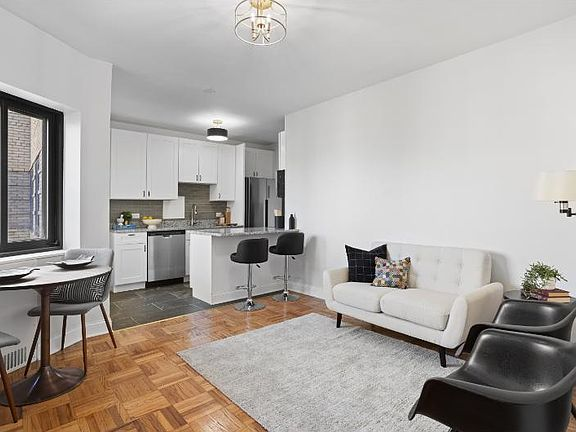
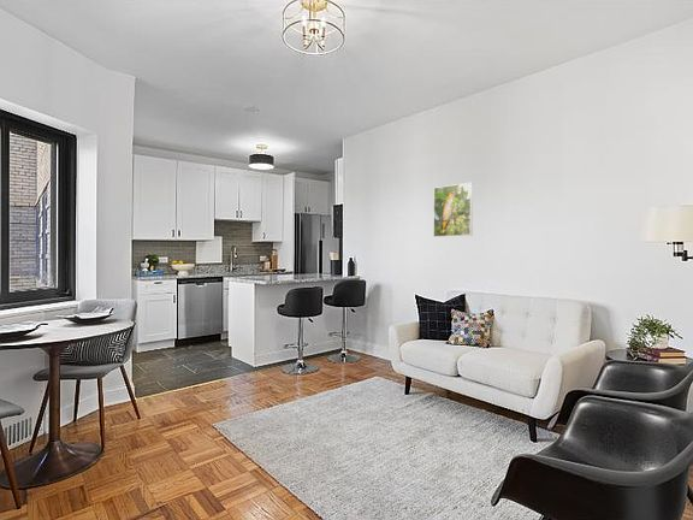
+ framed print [432,182,474,238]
